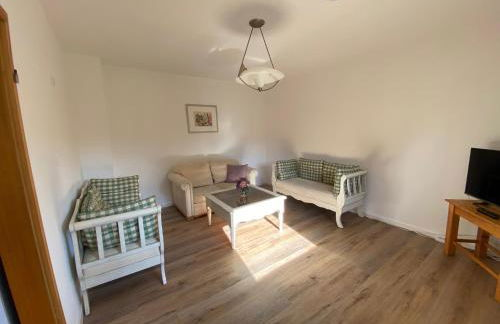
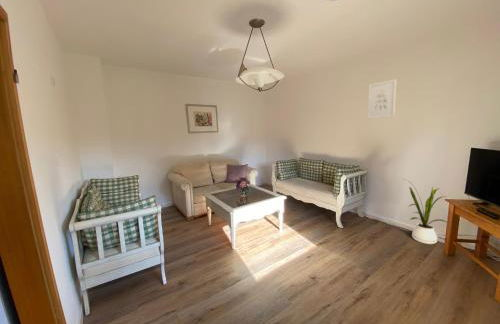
+ house plant [403,178,448,245]
+ wall art [367,78,398,120]
